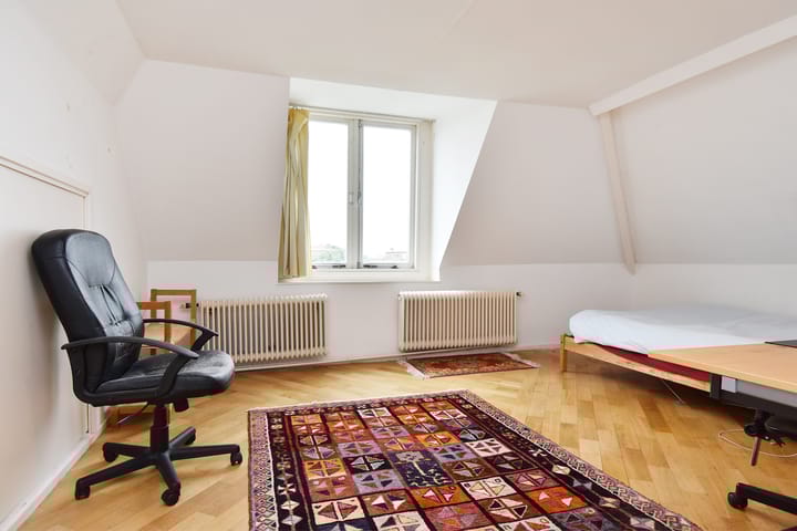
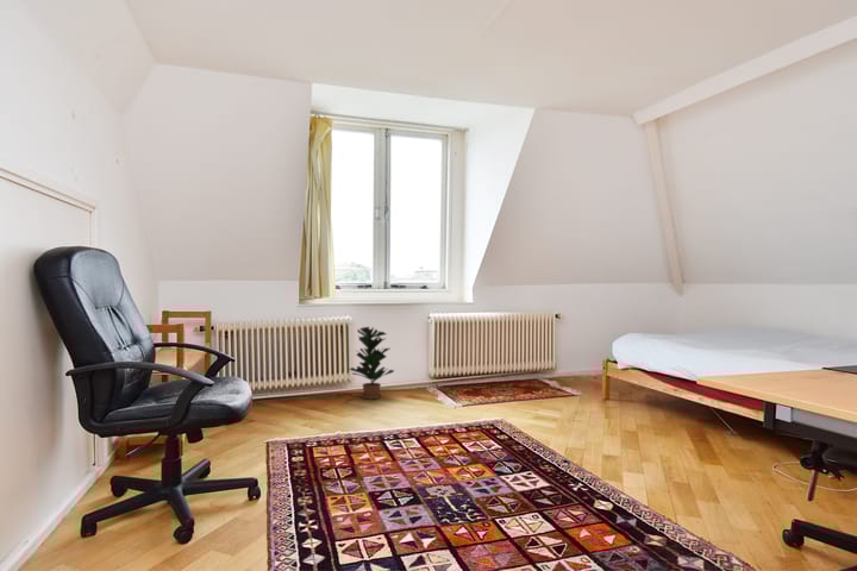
+ potted plant [348,326,395,400]
